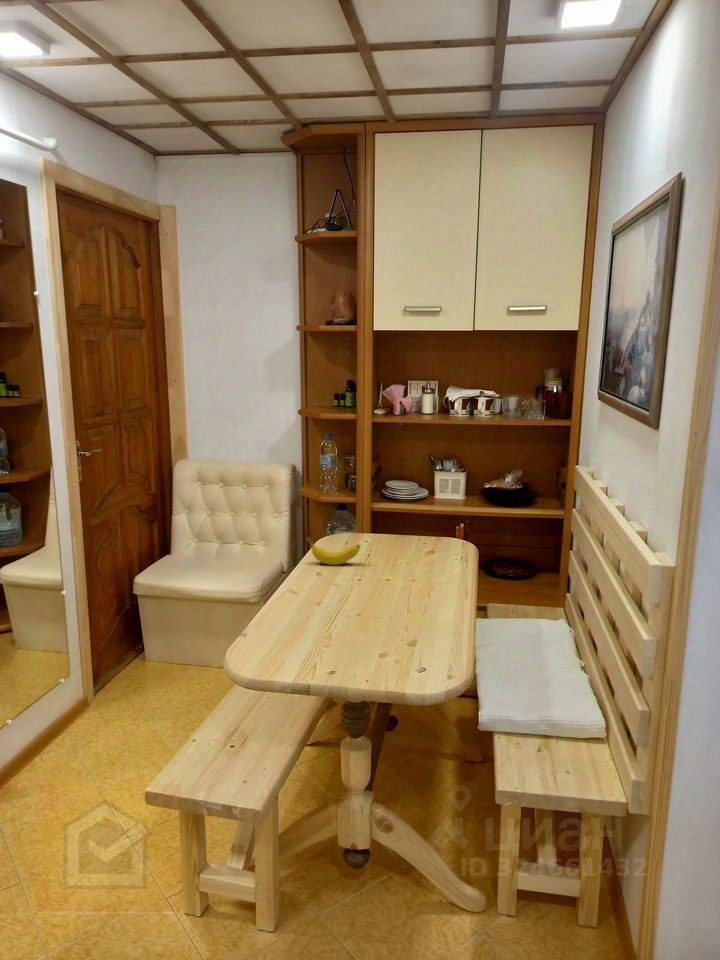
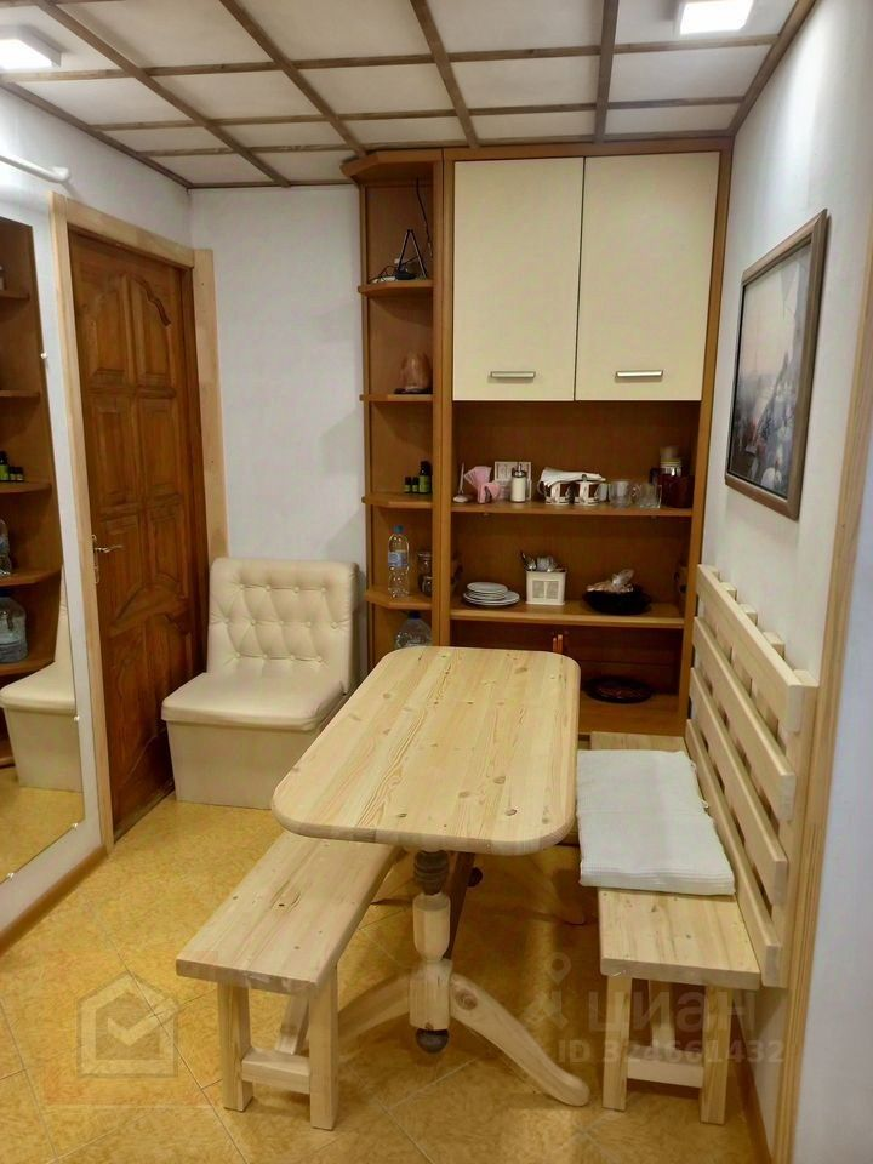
- banana [306,537,362,566]
